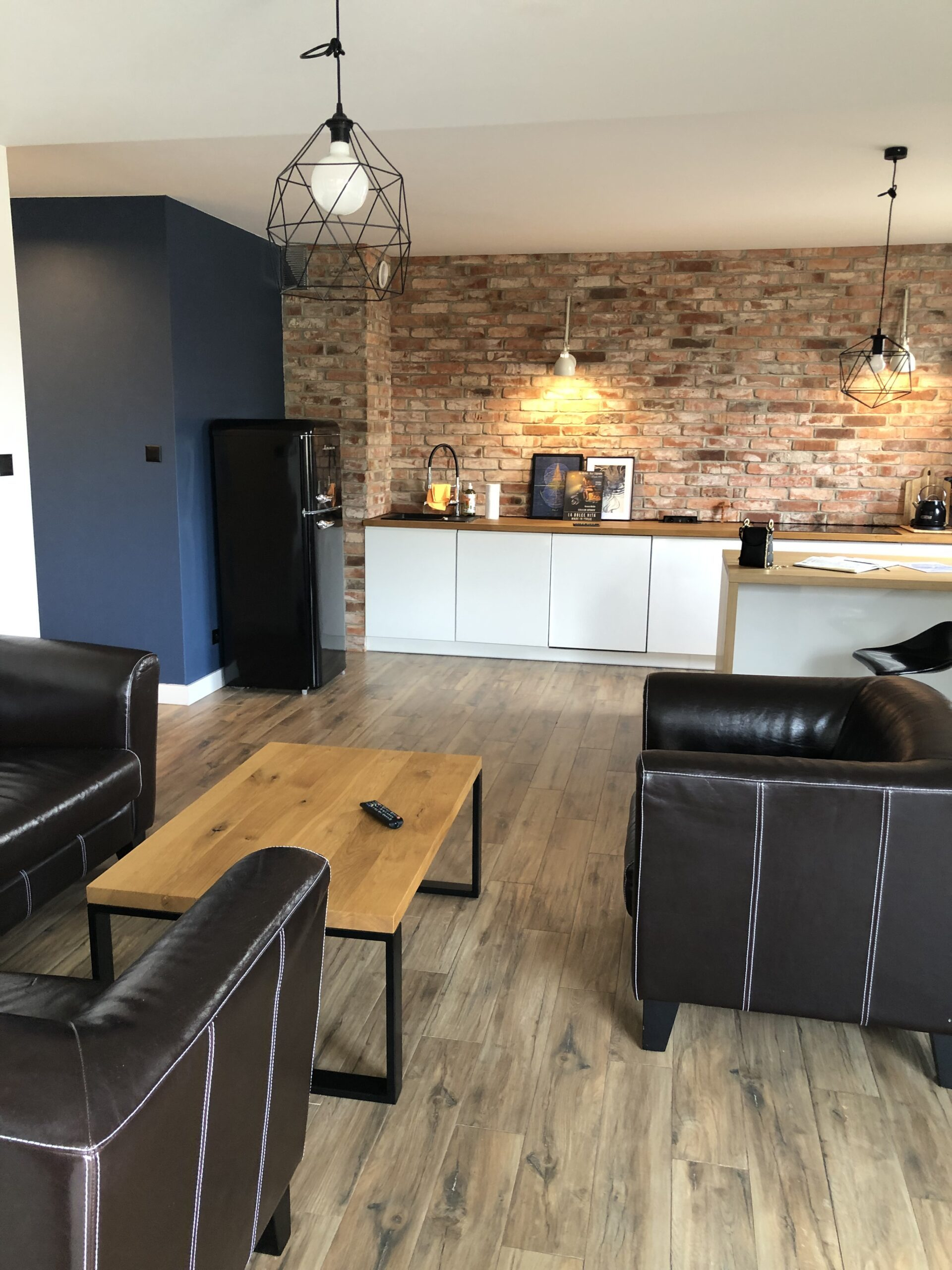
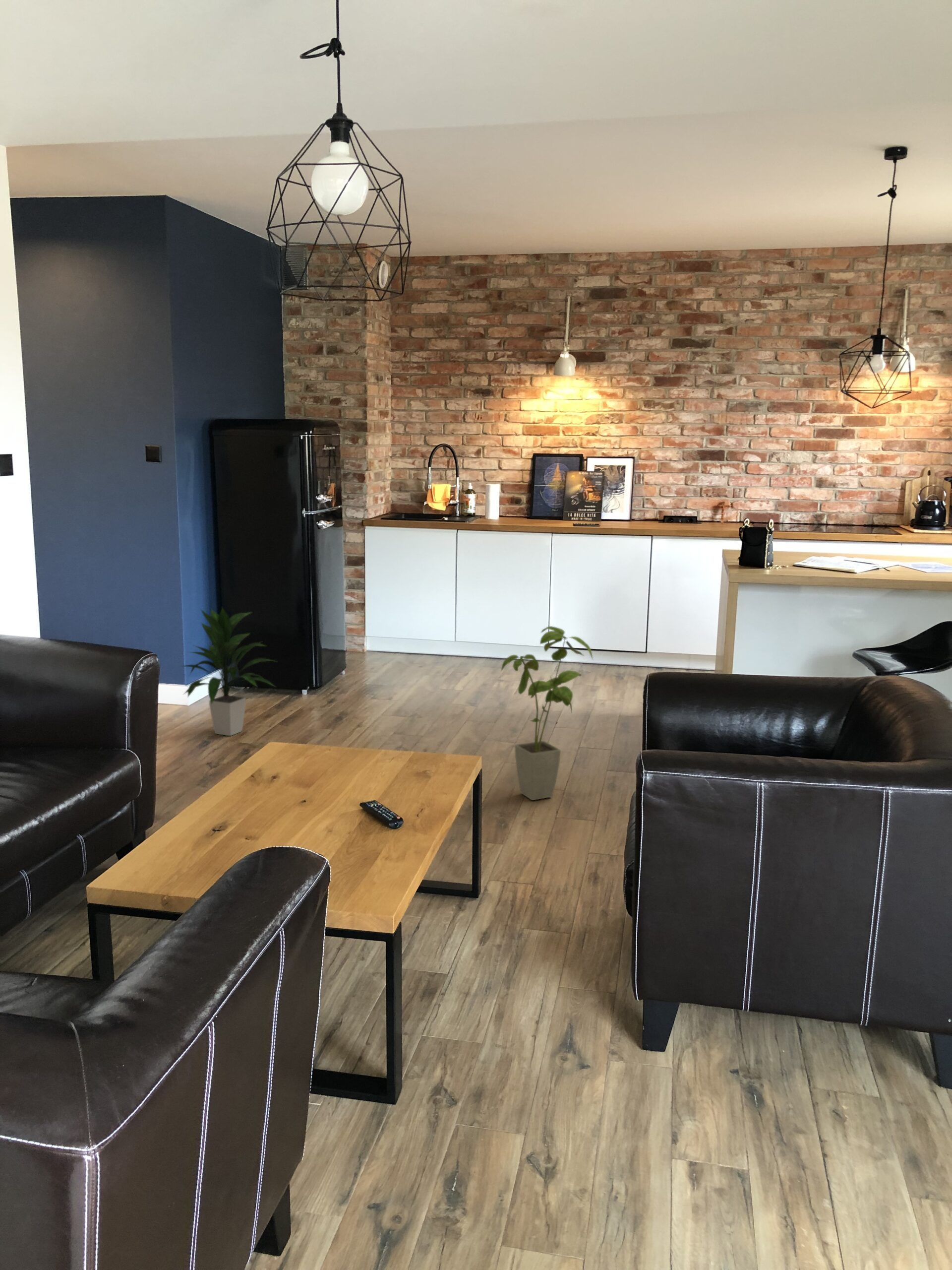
+ house plant [501,626,594,801]
+ indoor plant [178,607,277,736]
